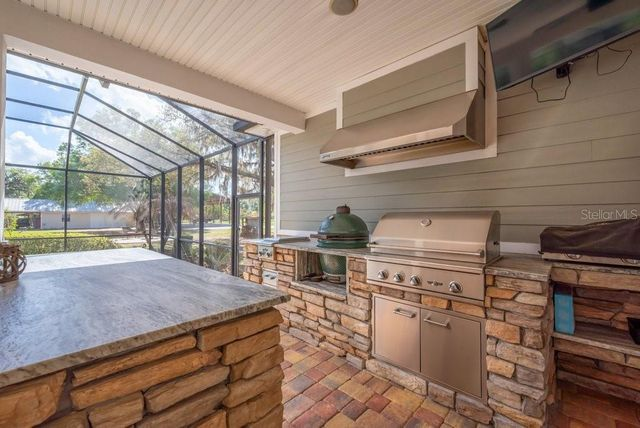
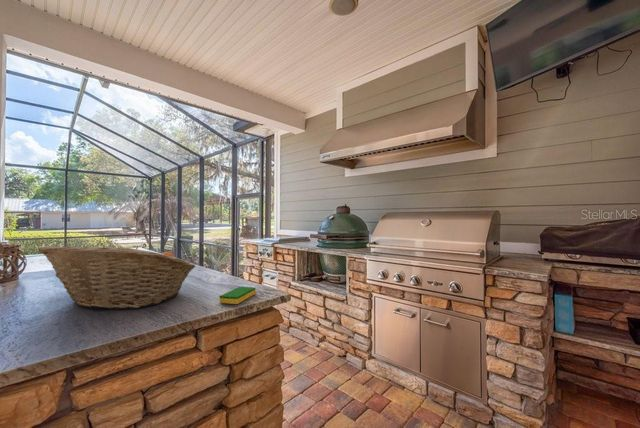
+ fruit basket [37,245,196,310]
+ dish sponge [218,286,257,305]
